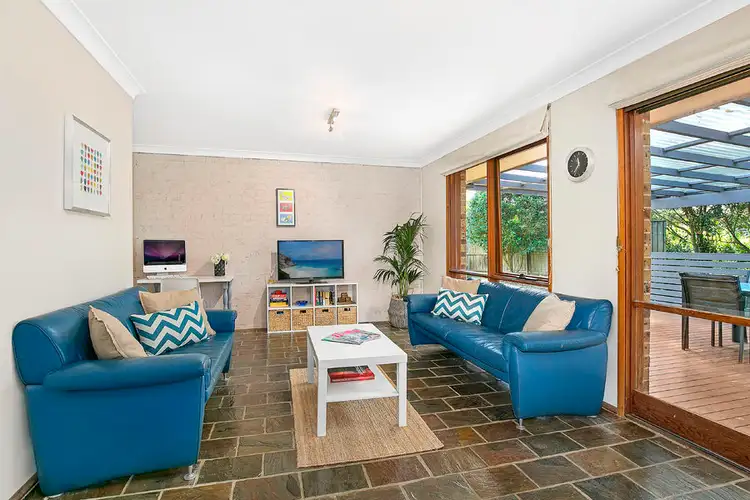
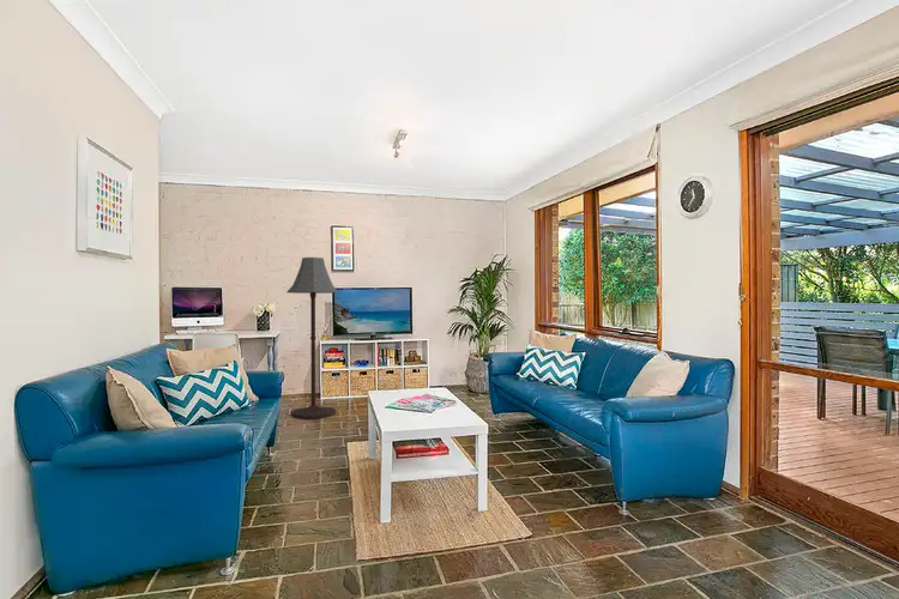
+ floor lamp [285,256,339,419]
